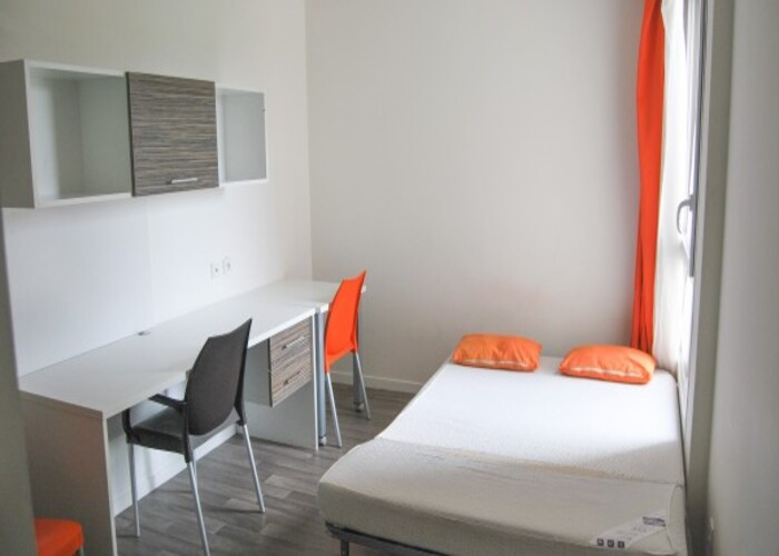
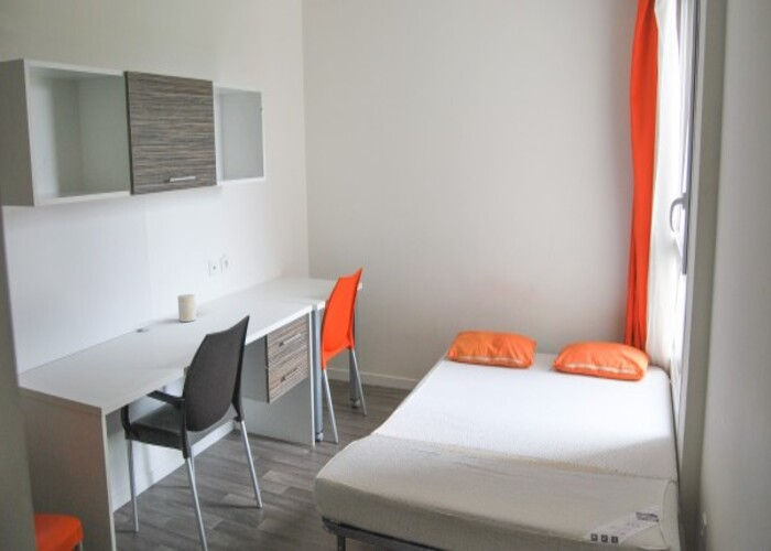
+ cup [176,293,197,323]
